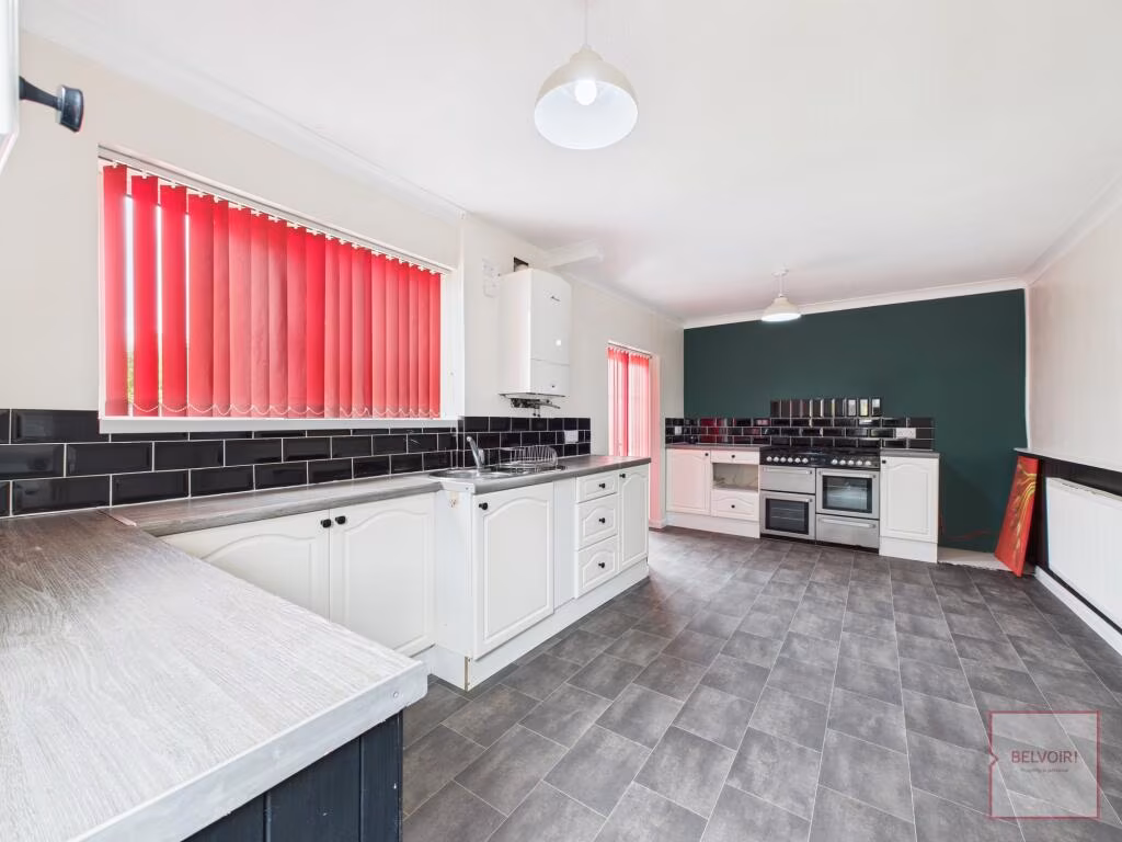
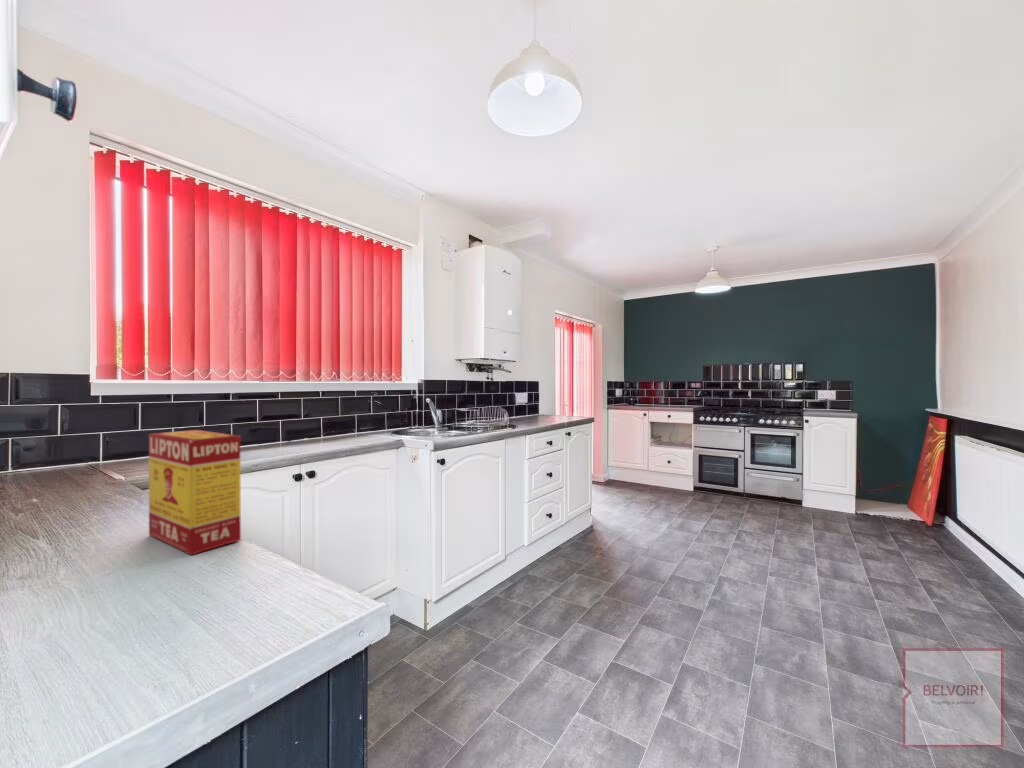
+ tea box [148,429,242,556]
